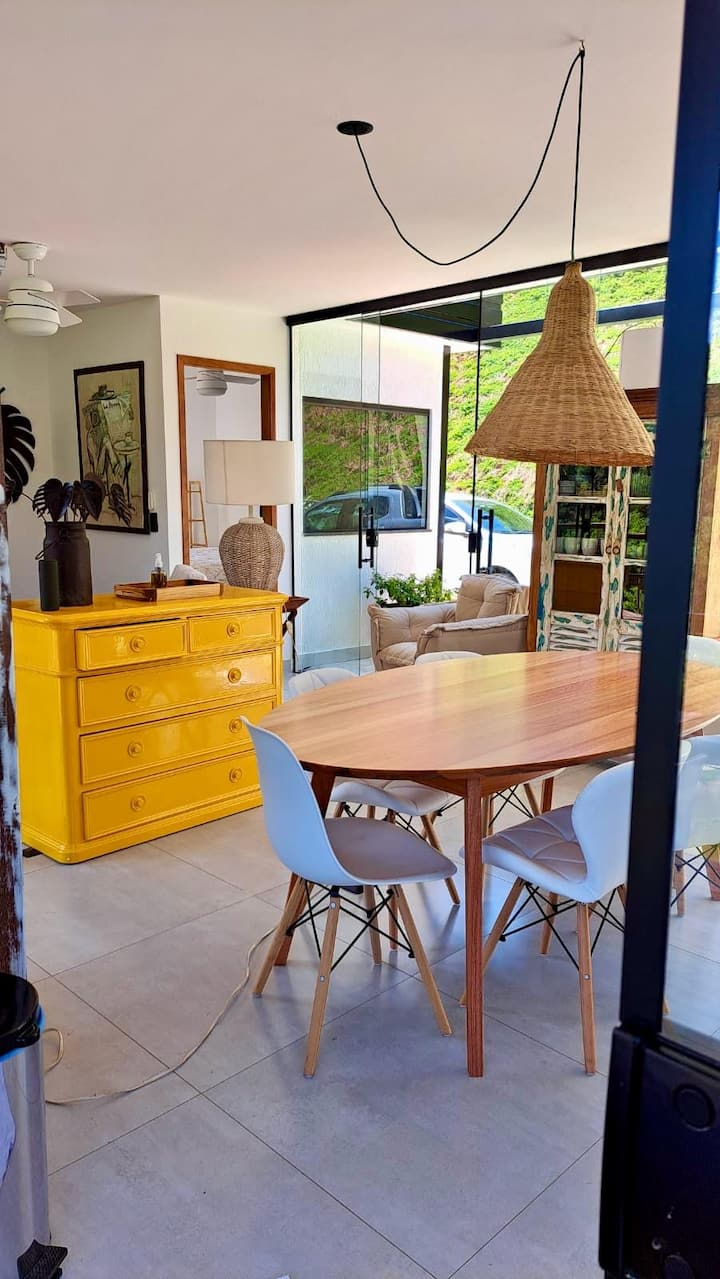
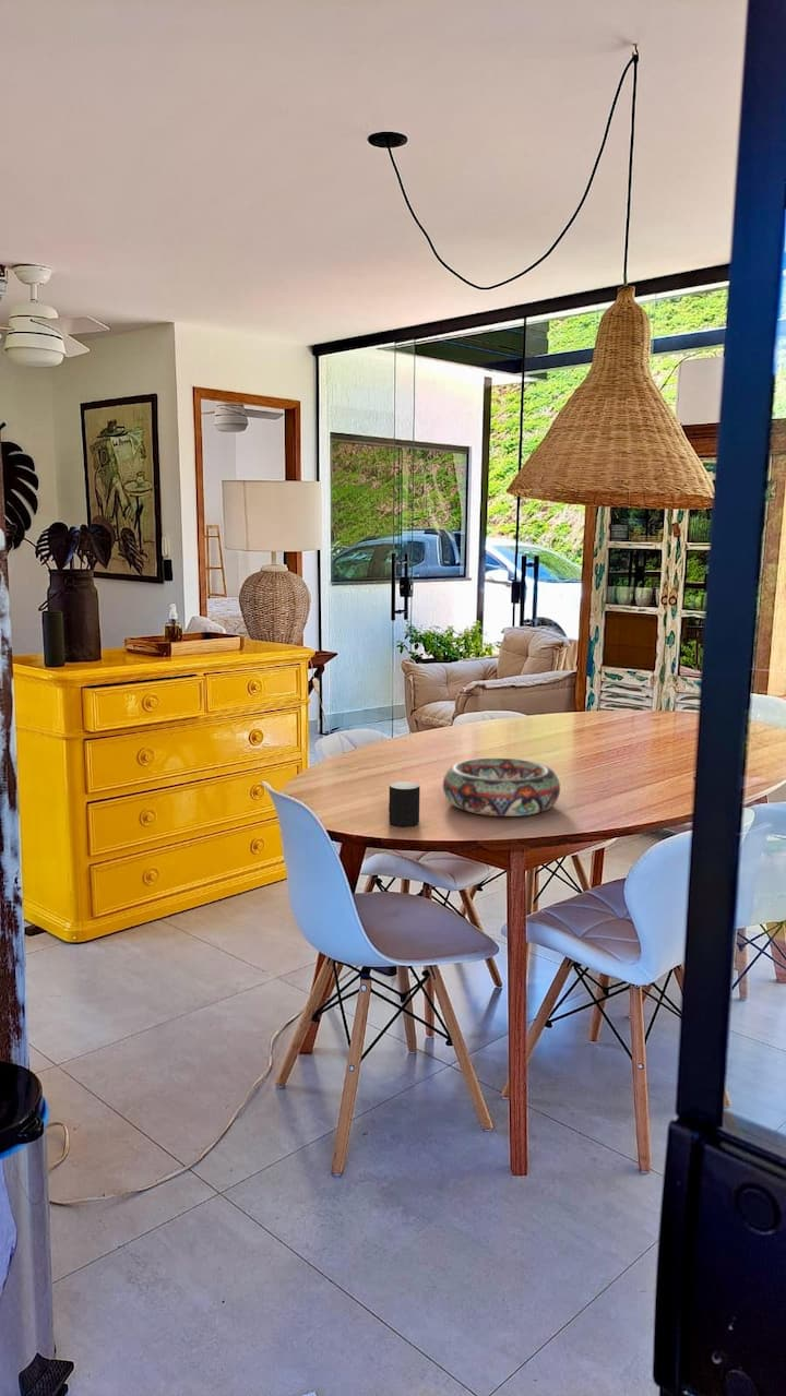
+ decorative bowl [442,757,561,818]
+ cup [388,780,421,827]
